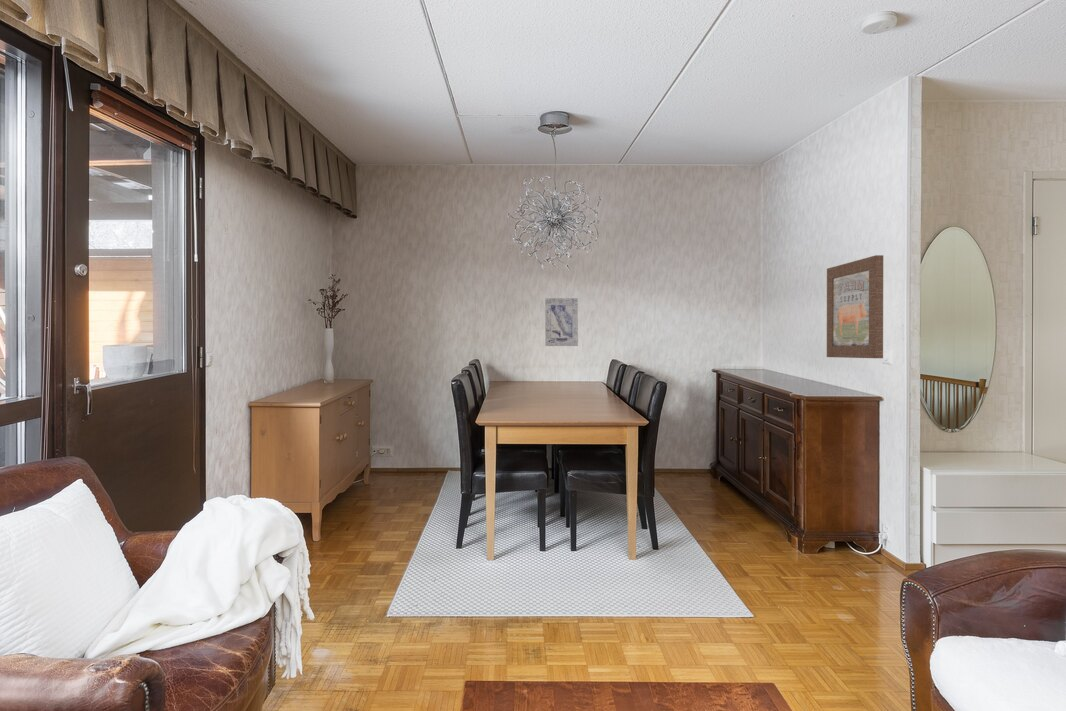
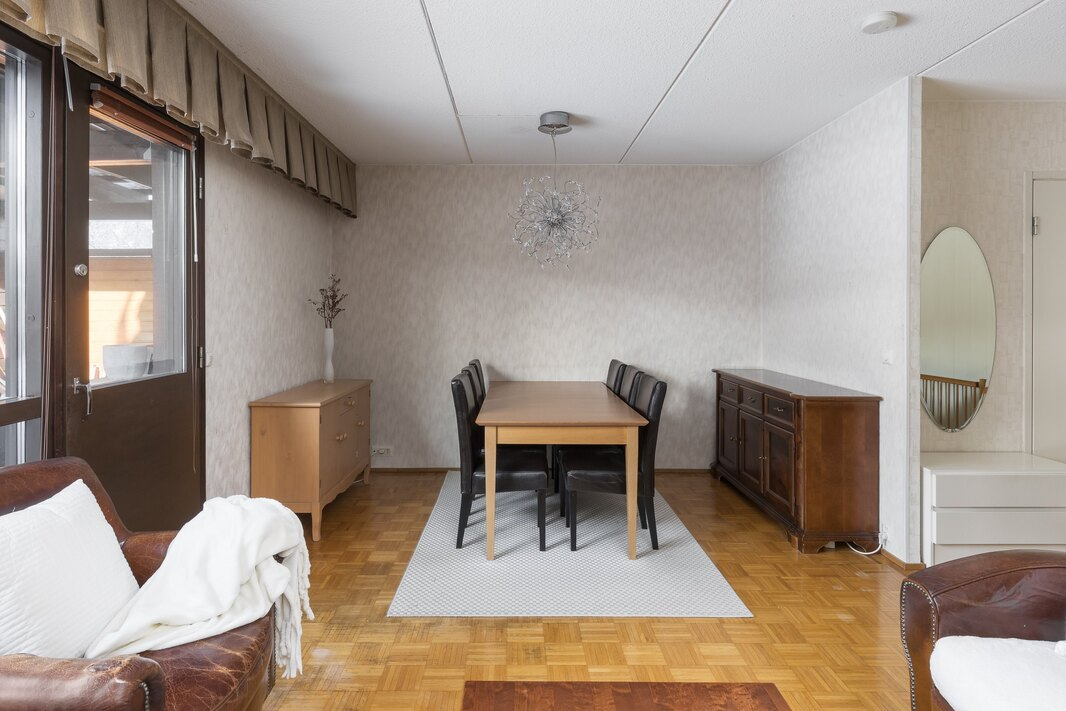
- wall art [826,254,884,359]
- wall art [544,297,579,347]
